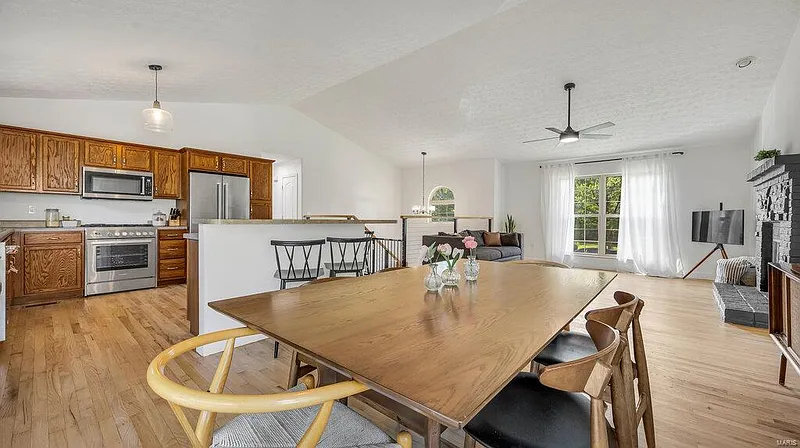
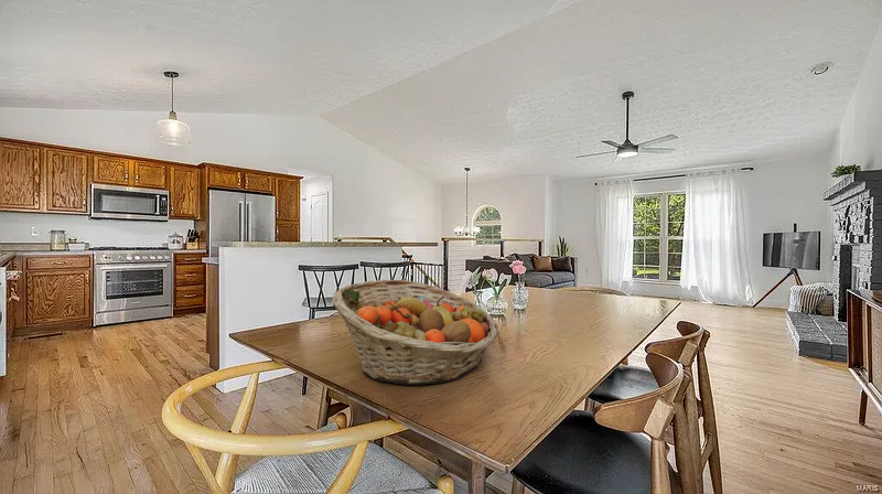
+ fruit basket [331,279,499,386]
